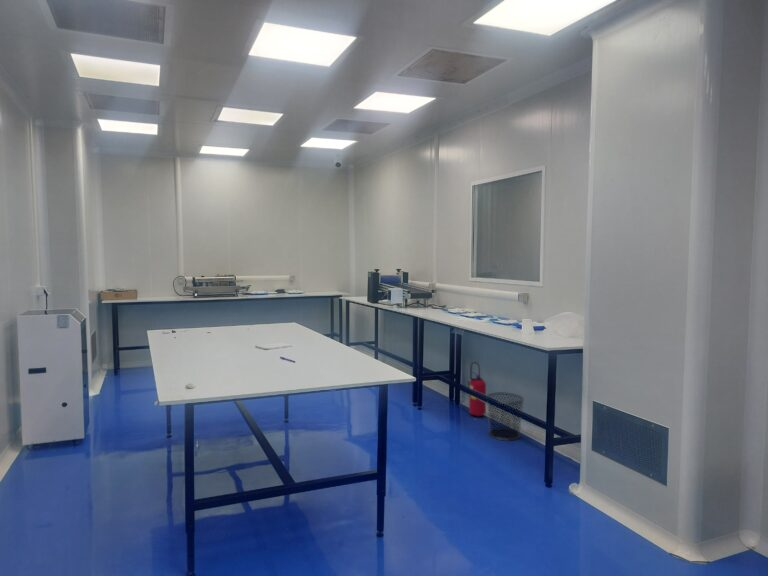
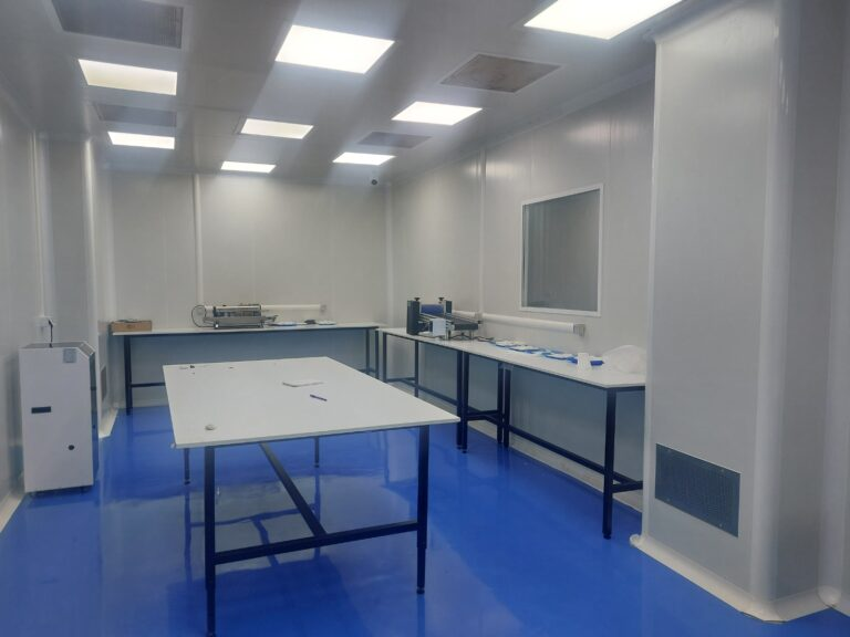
- waste bin [486,391,525,442]
- fire extinguisher [467,361,487,418]
